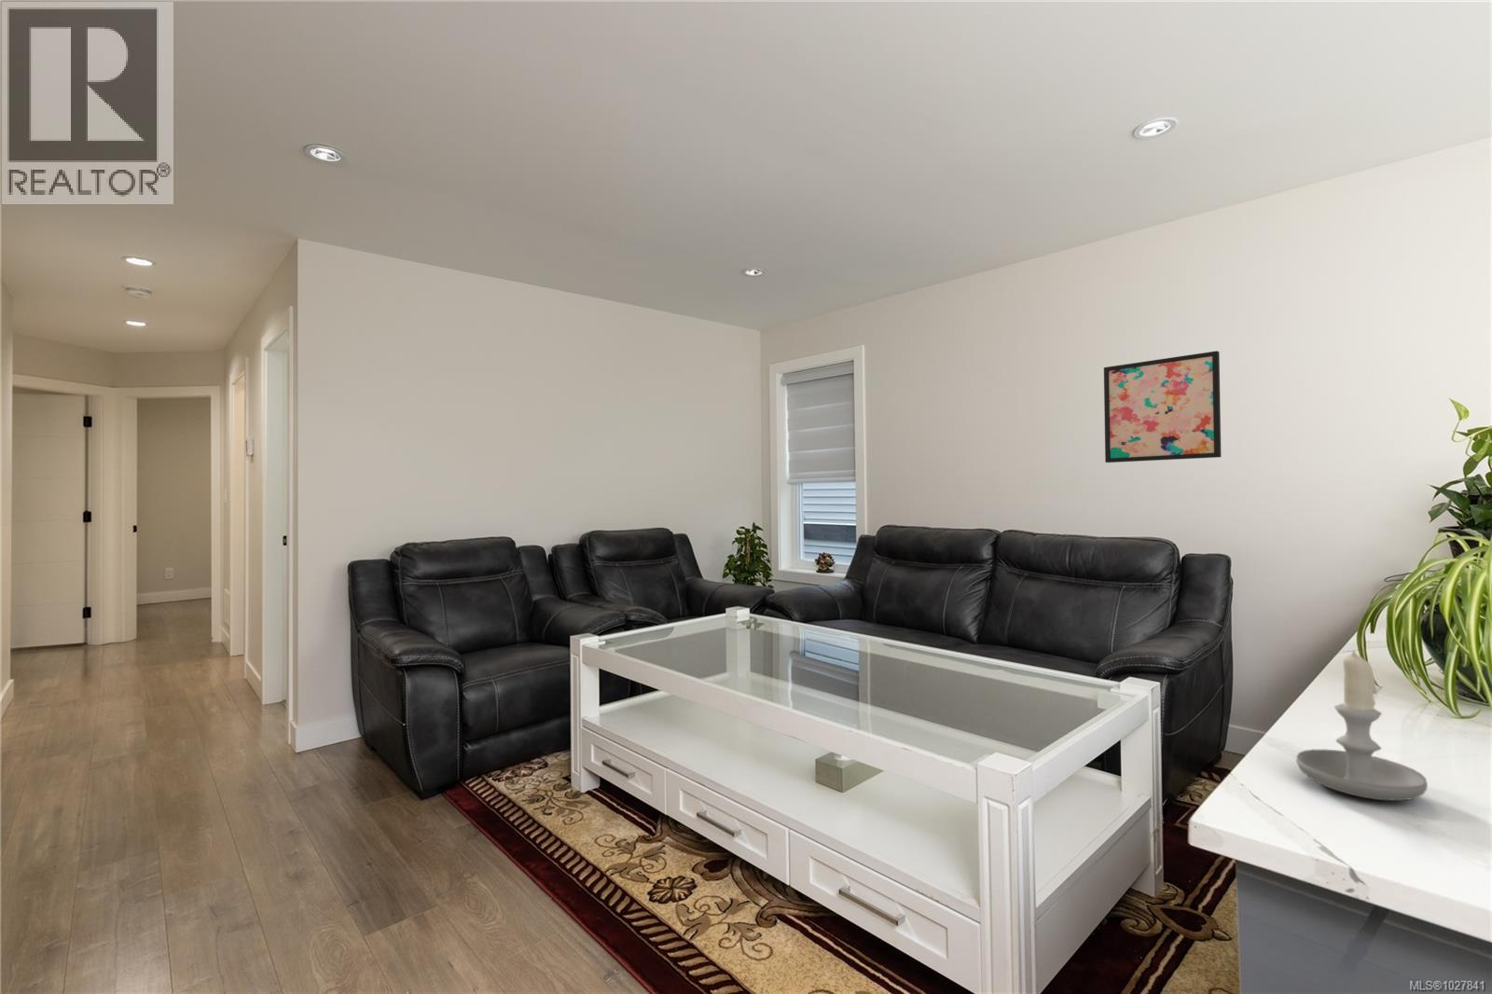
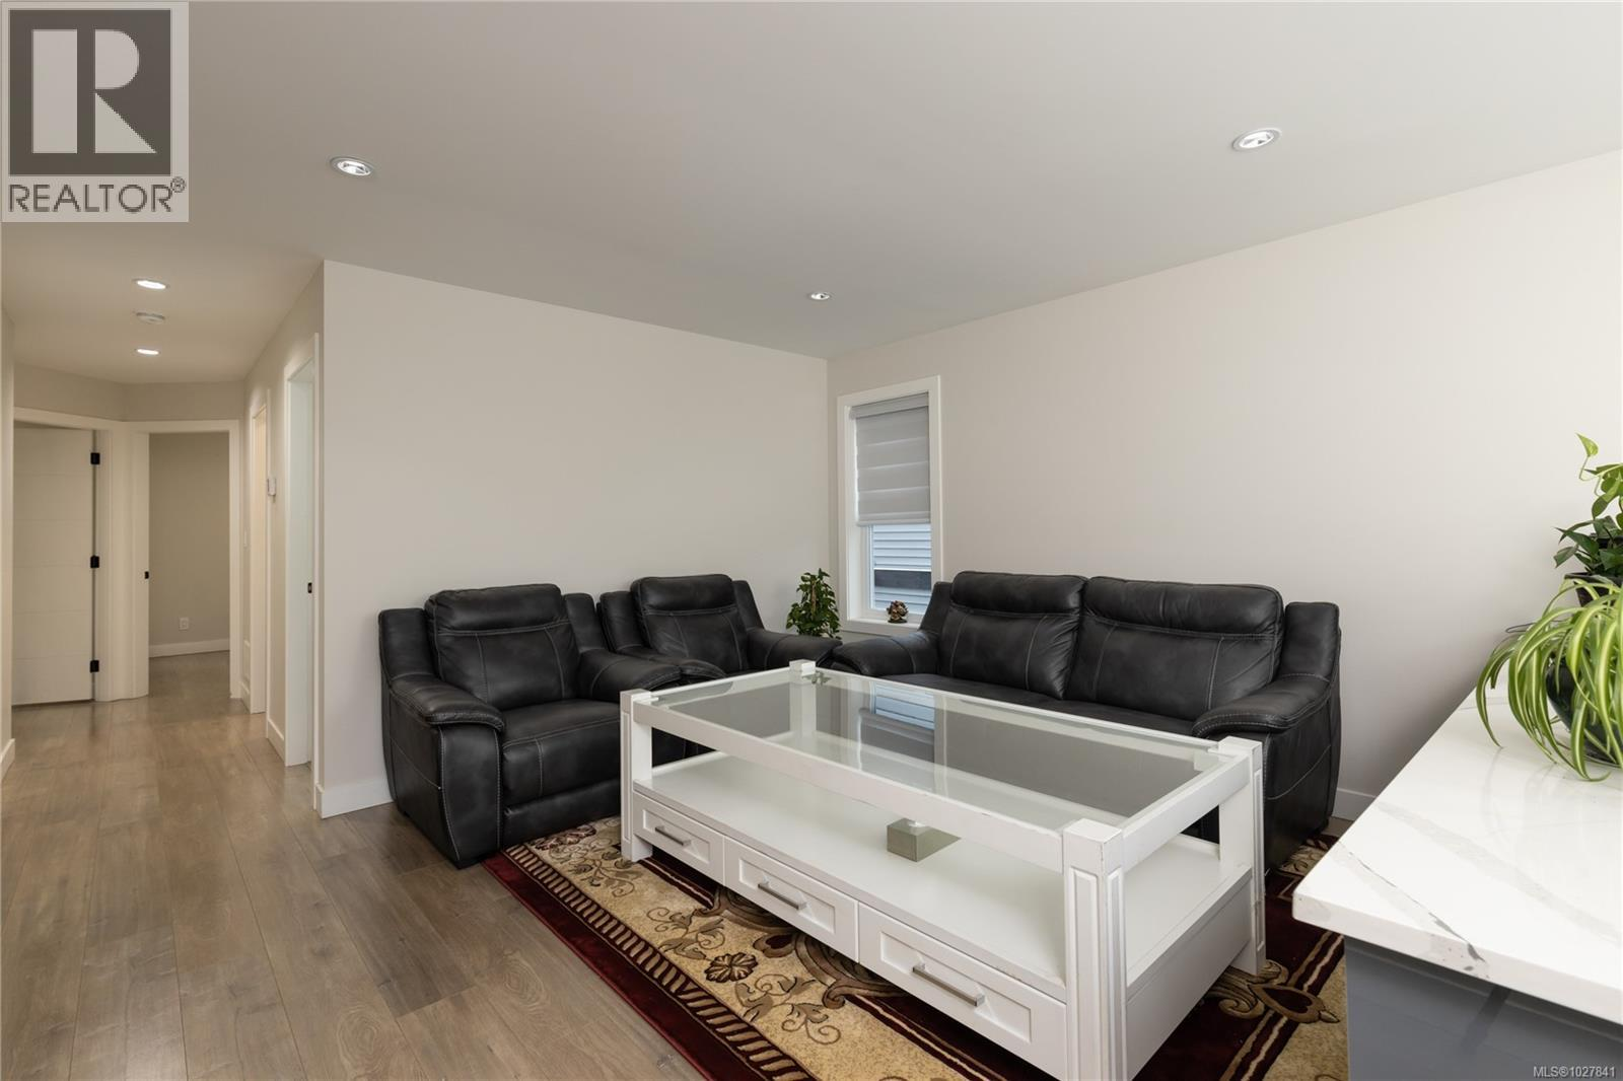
- candle [1296,650,1429,801]
- wall art [1103,349,1221,464]
